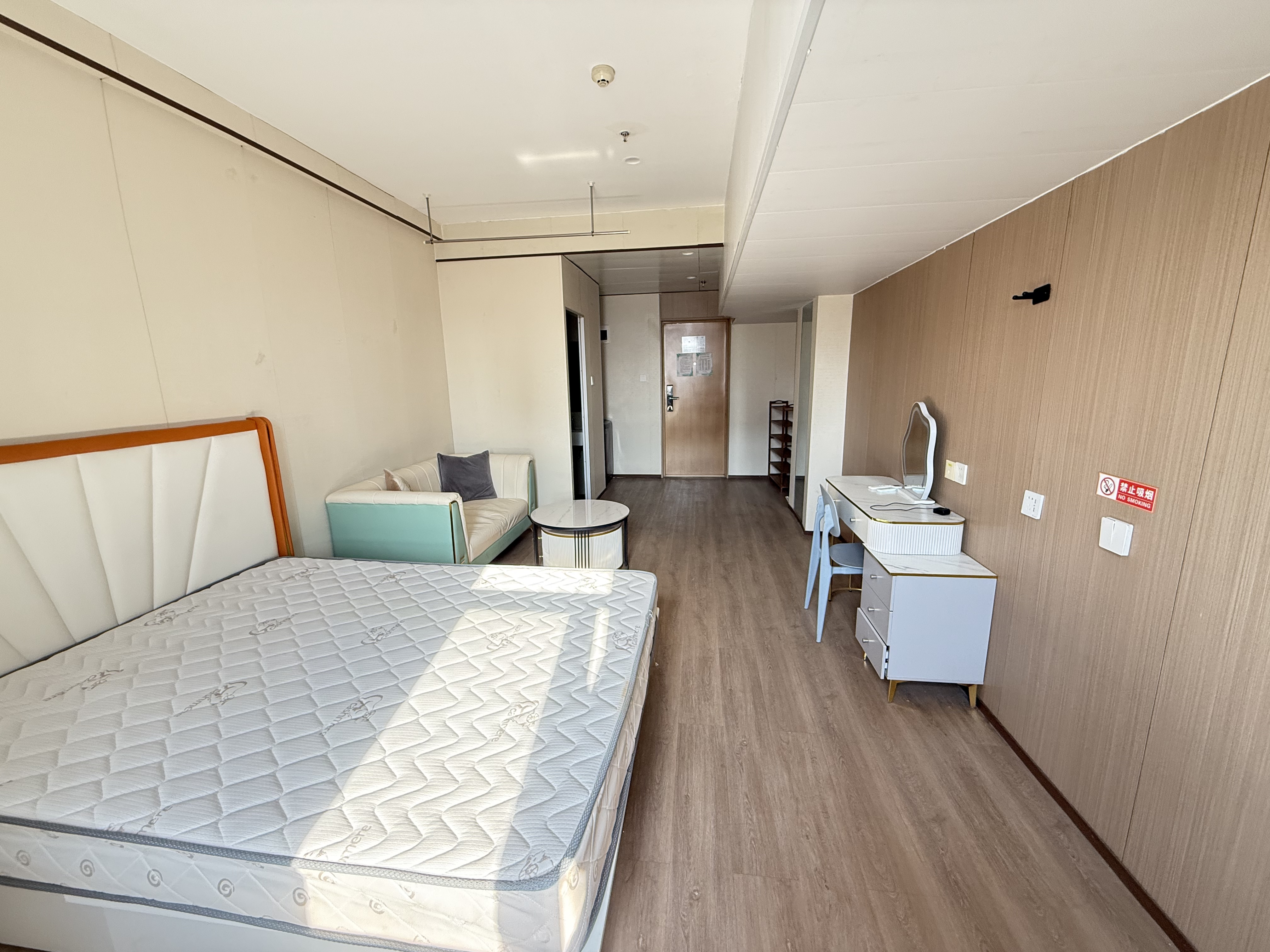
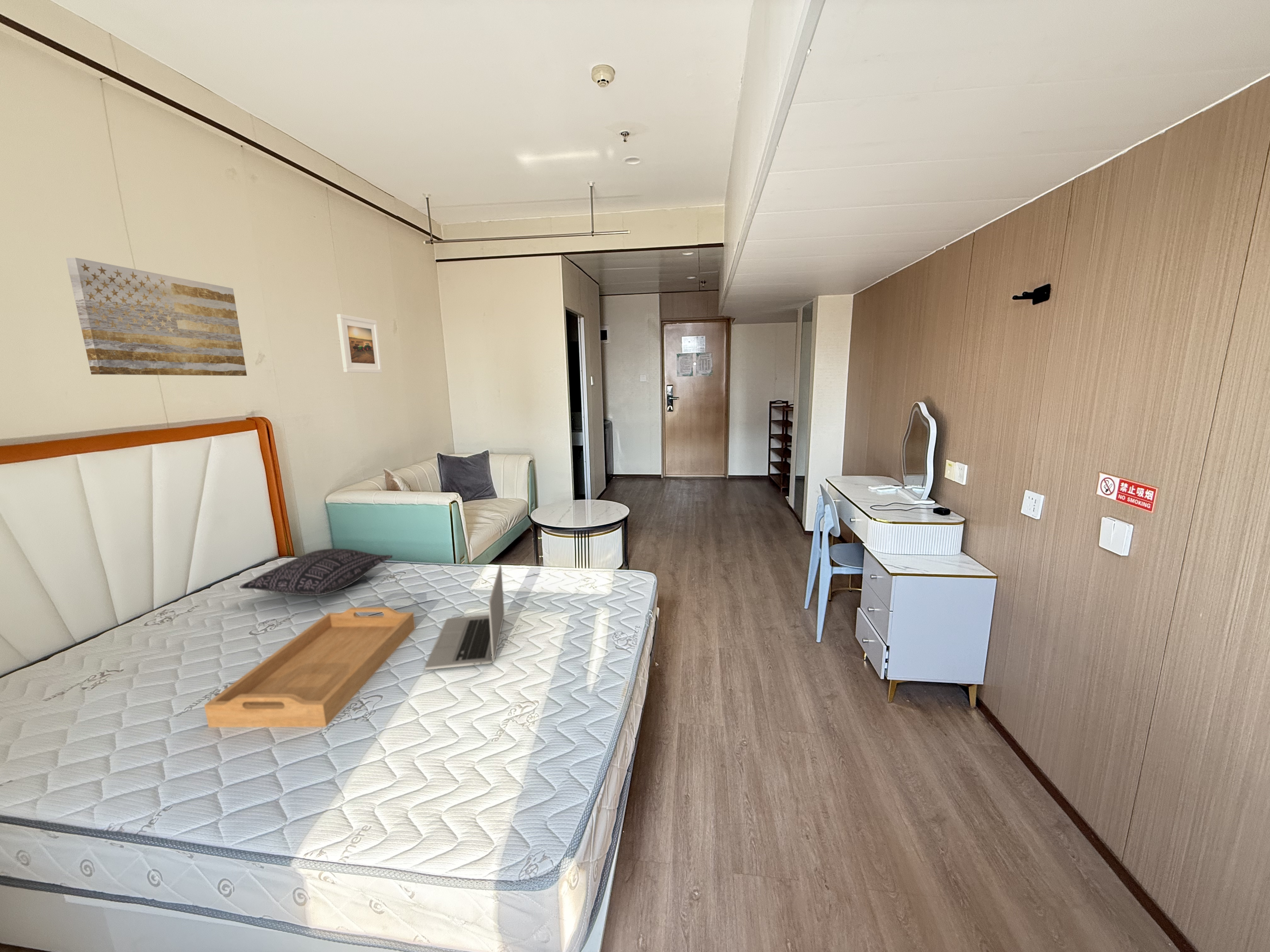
+ serving tray [204,607,416,728]
+ laptop [425,564,505,670]
+ pillow [239,548,393,596]
+ wall art [66,257,247,376]
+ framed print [336,314,382,373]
